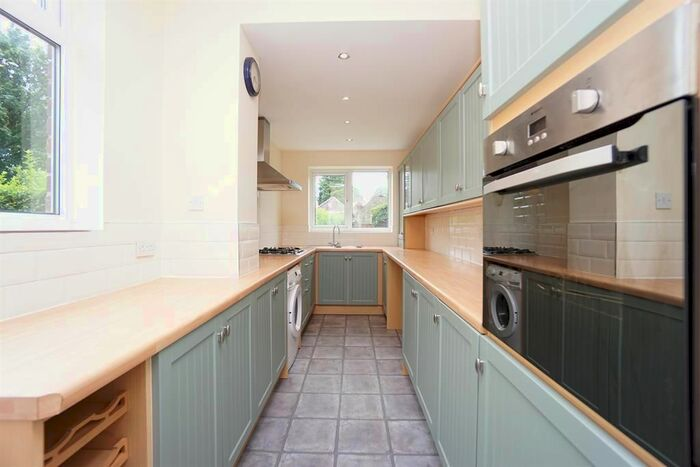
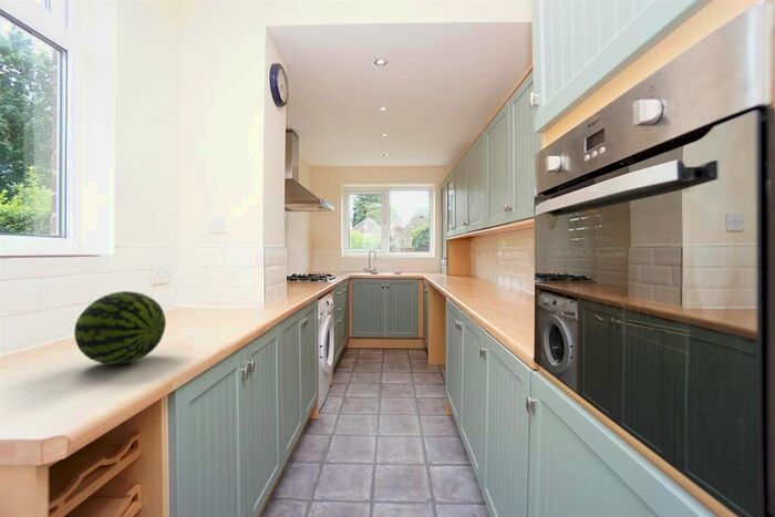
+ fruit [73,290,167,365]
